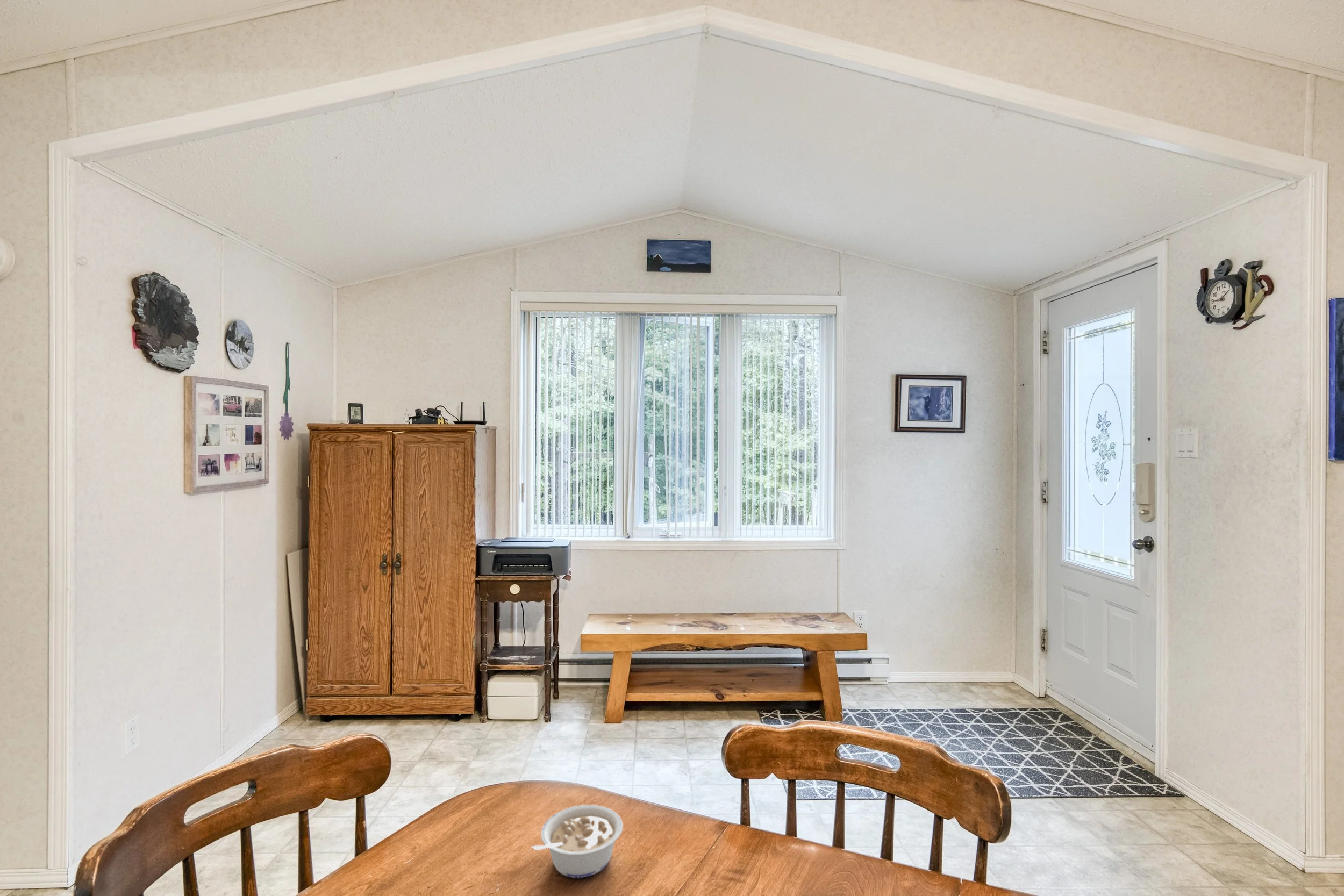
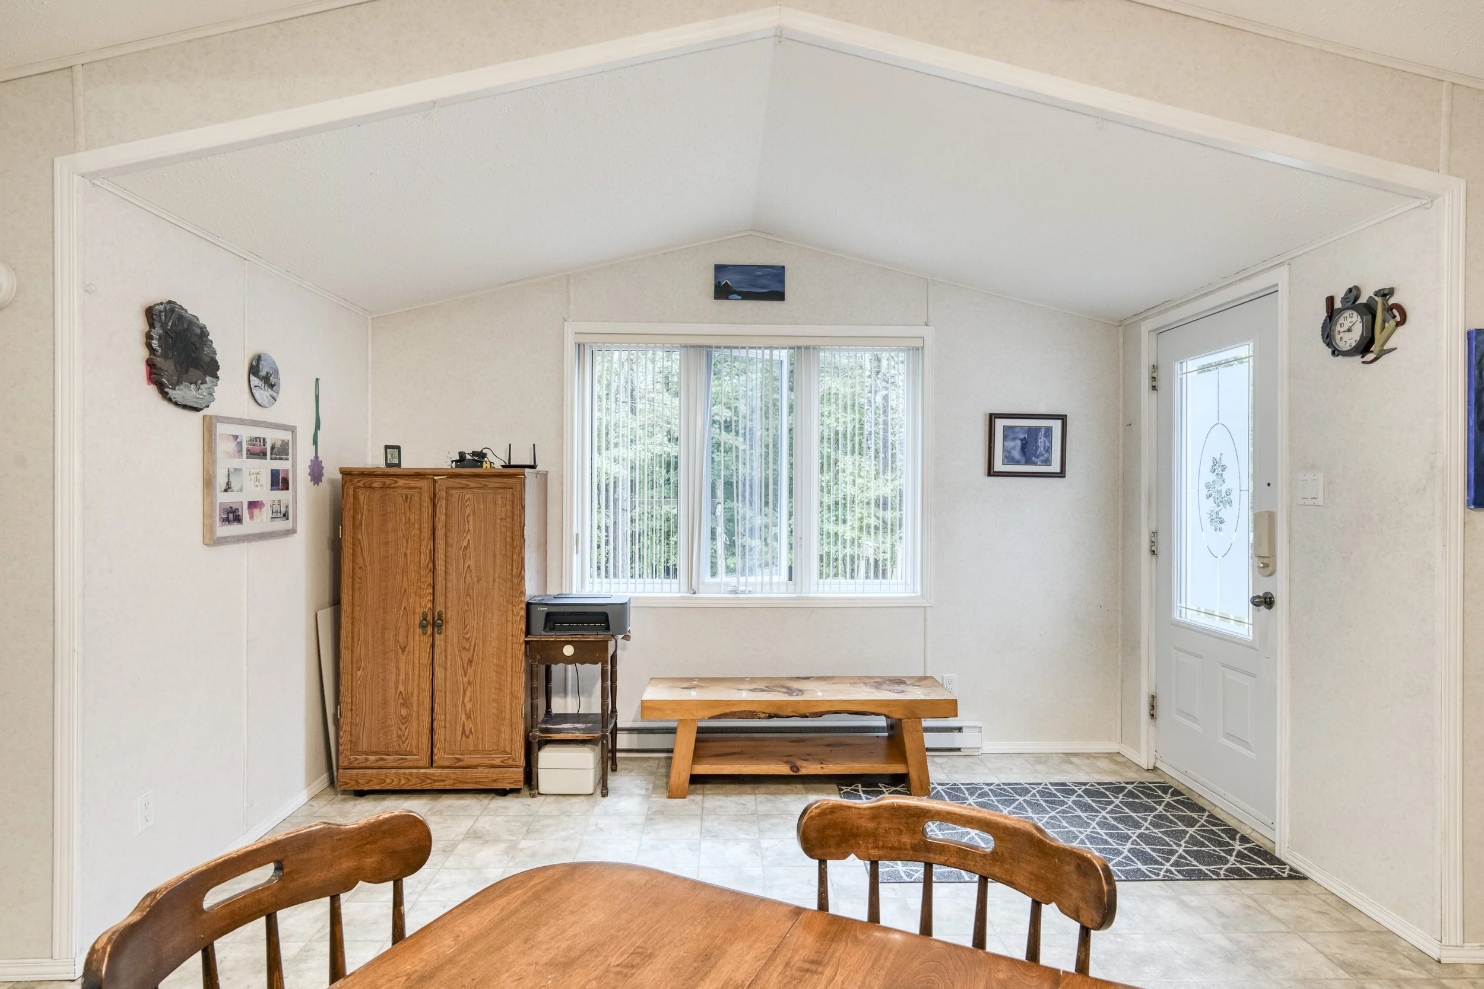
- legume [531,805,624,878]
